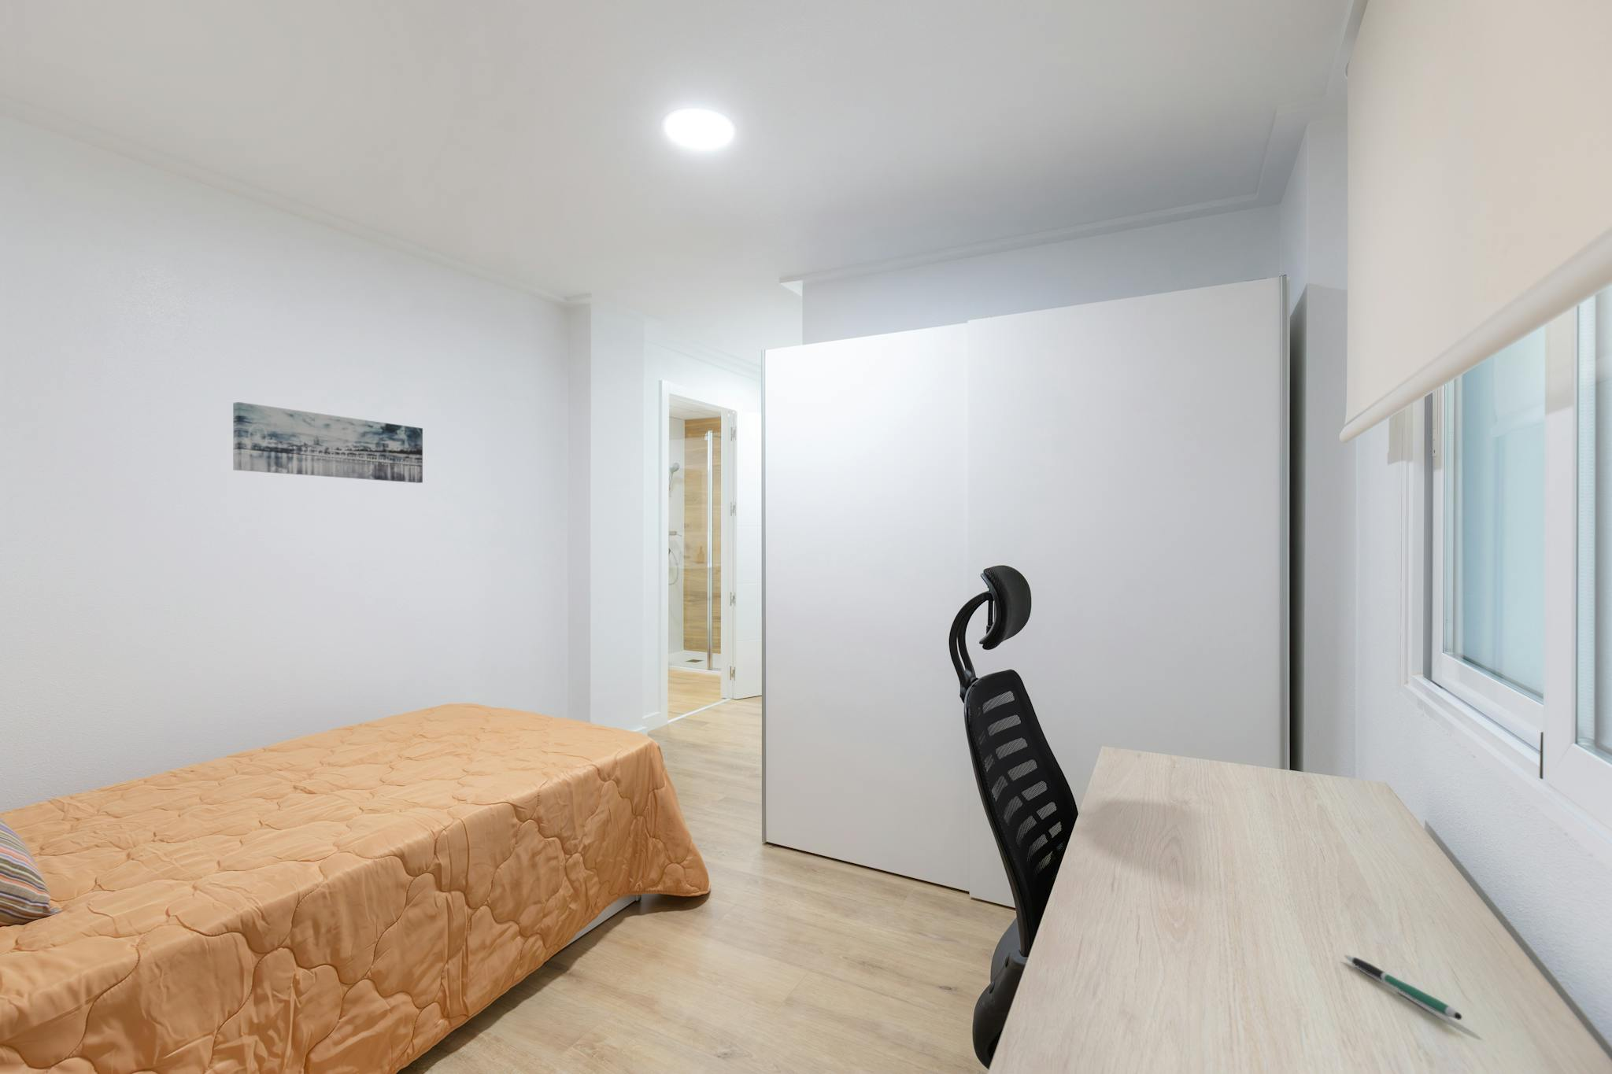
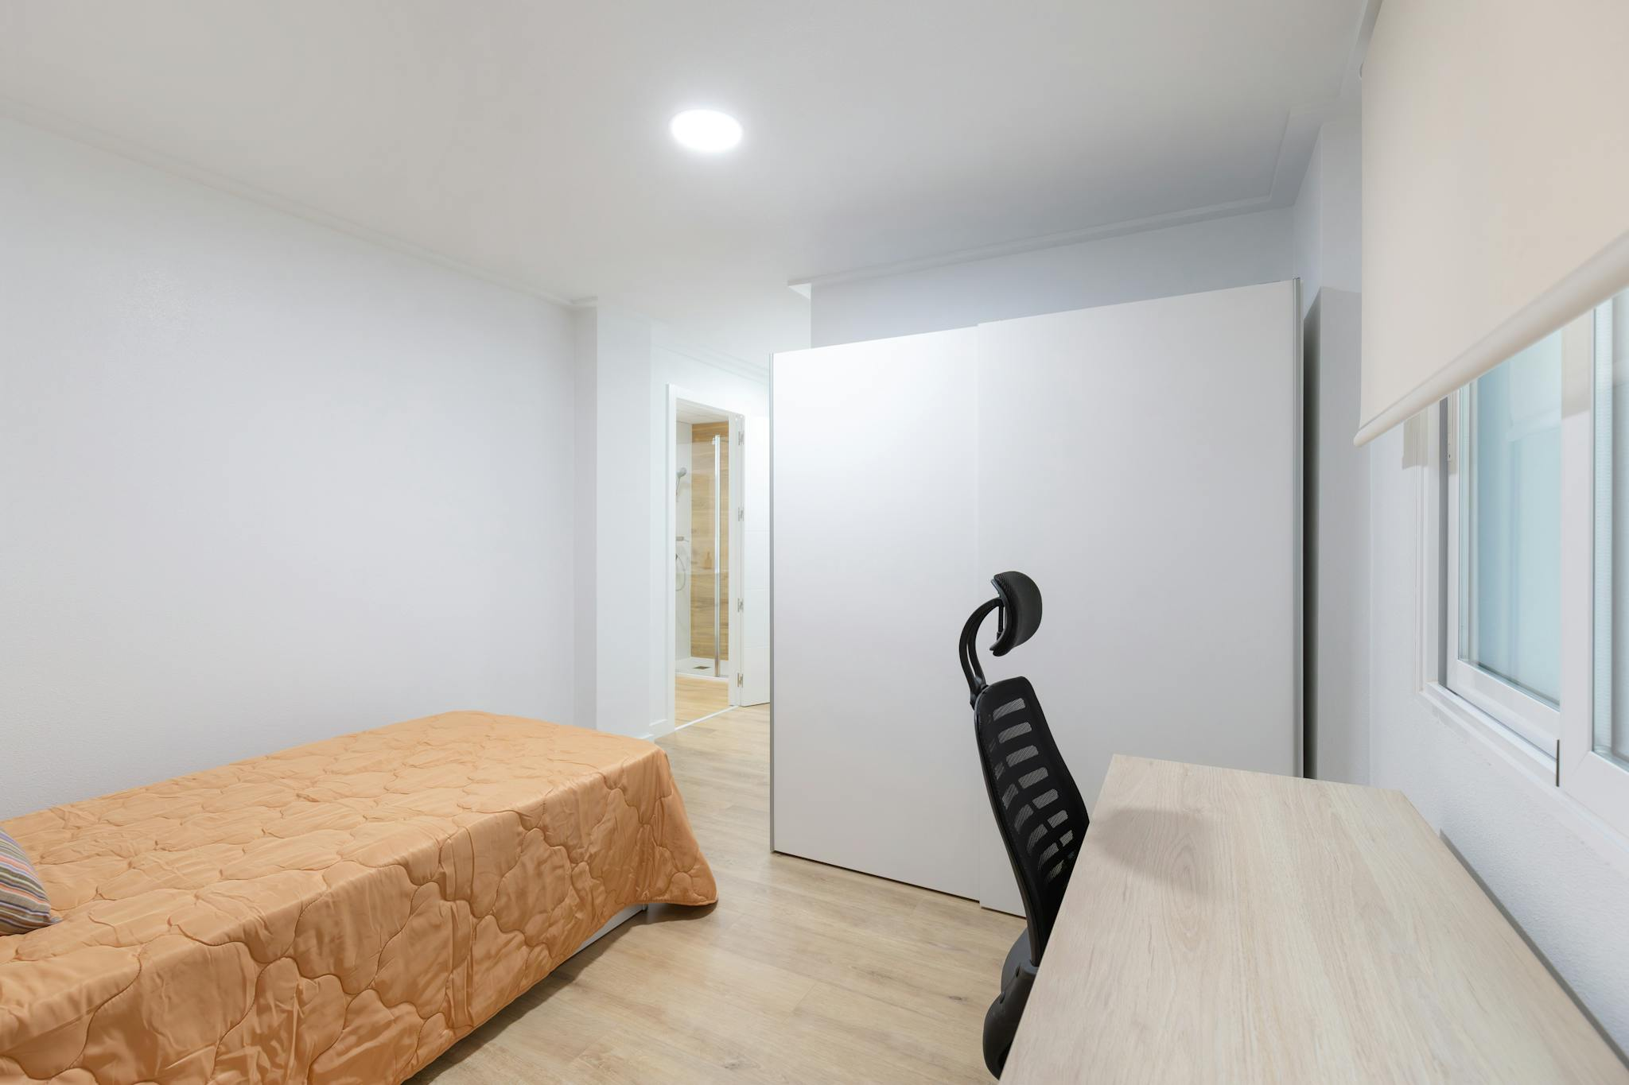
- pen [1344,954,1462,1020]
- wall art [233,402,423,484]
